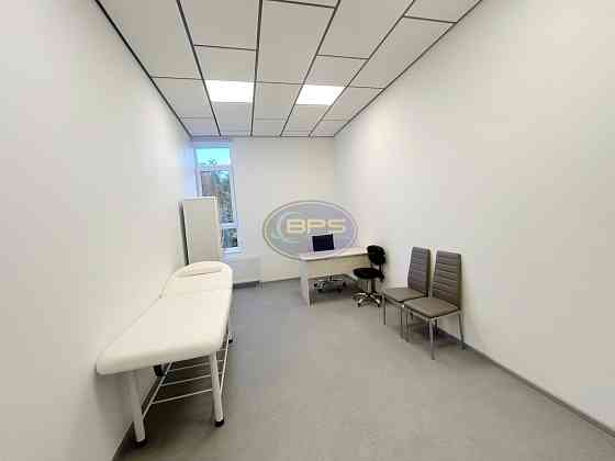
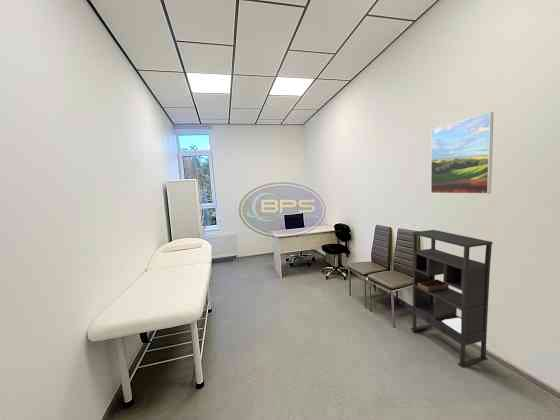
+ bookshelf [410,229,494,368]
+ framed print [430,111,494,195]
